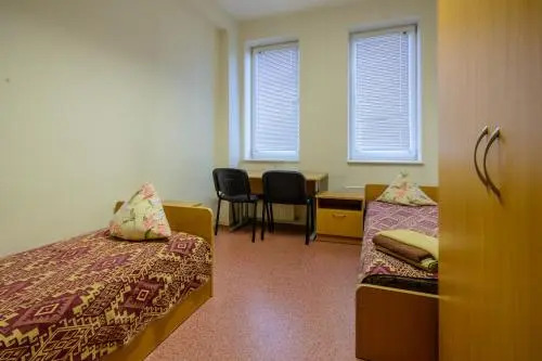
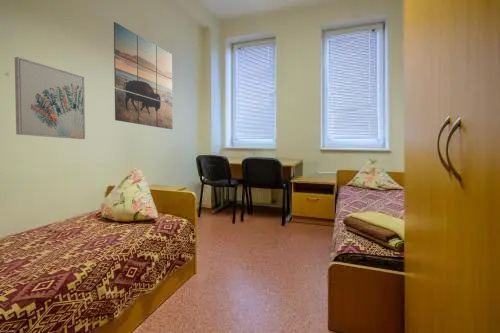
+ wall art [113,21,174,130]
+ wall art [14,56,86,140]
